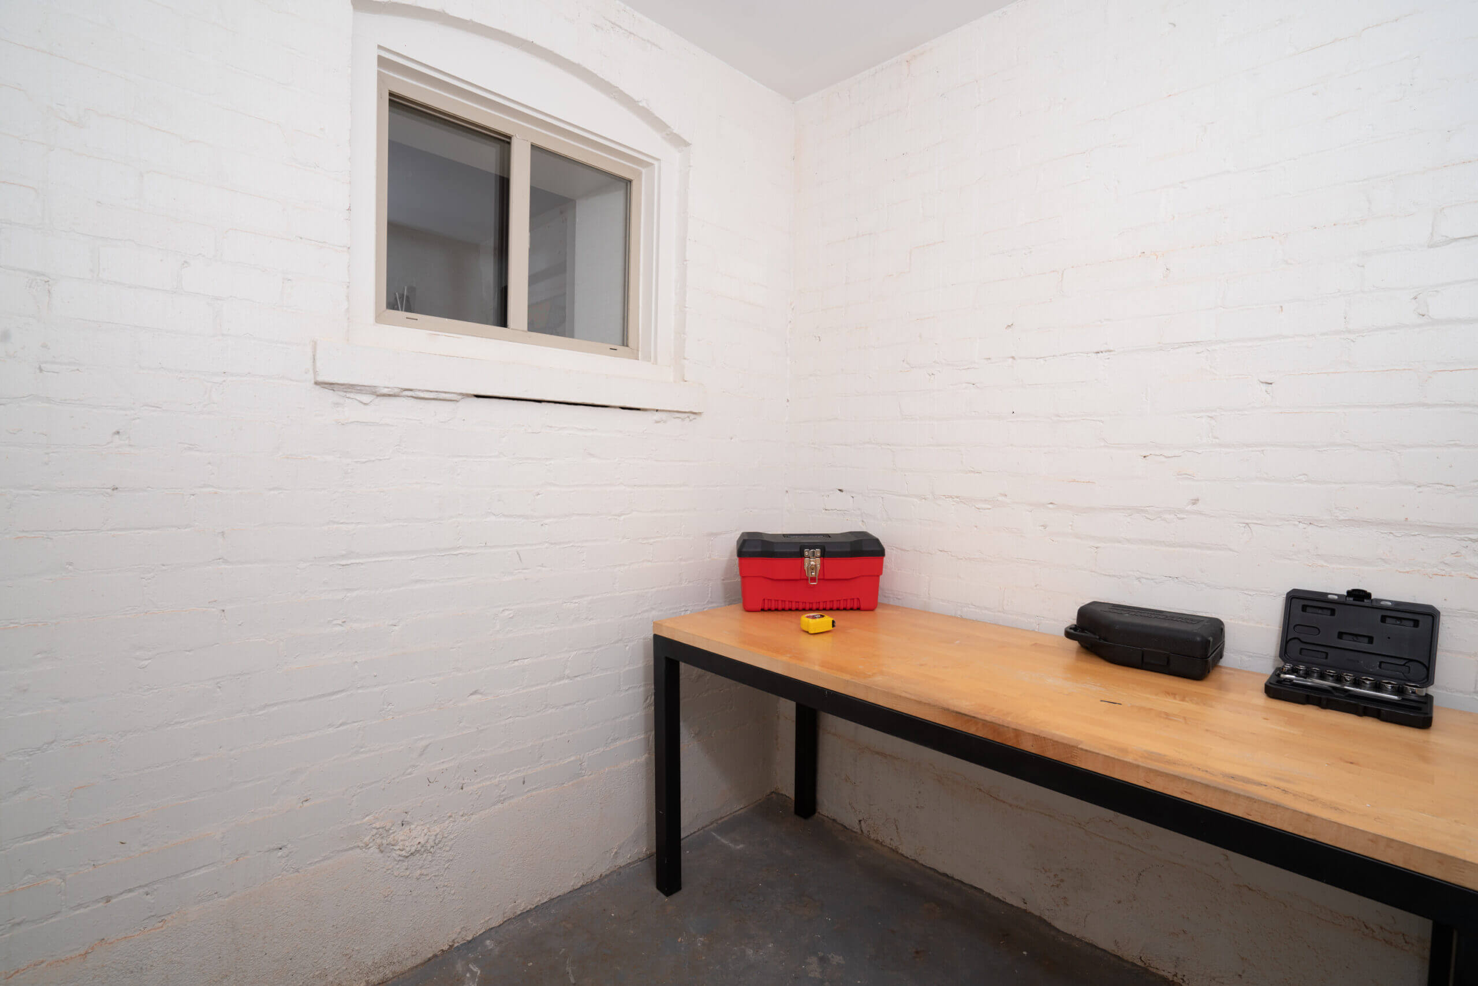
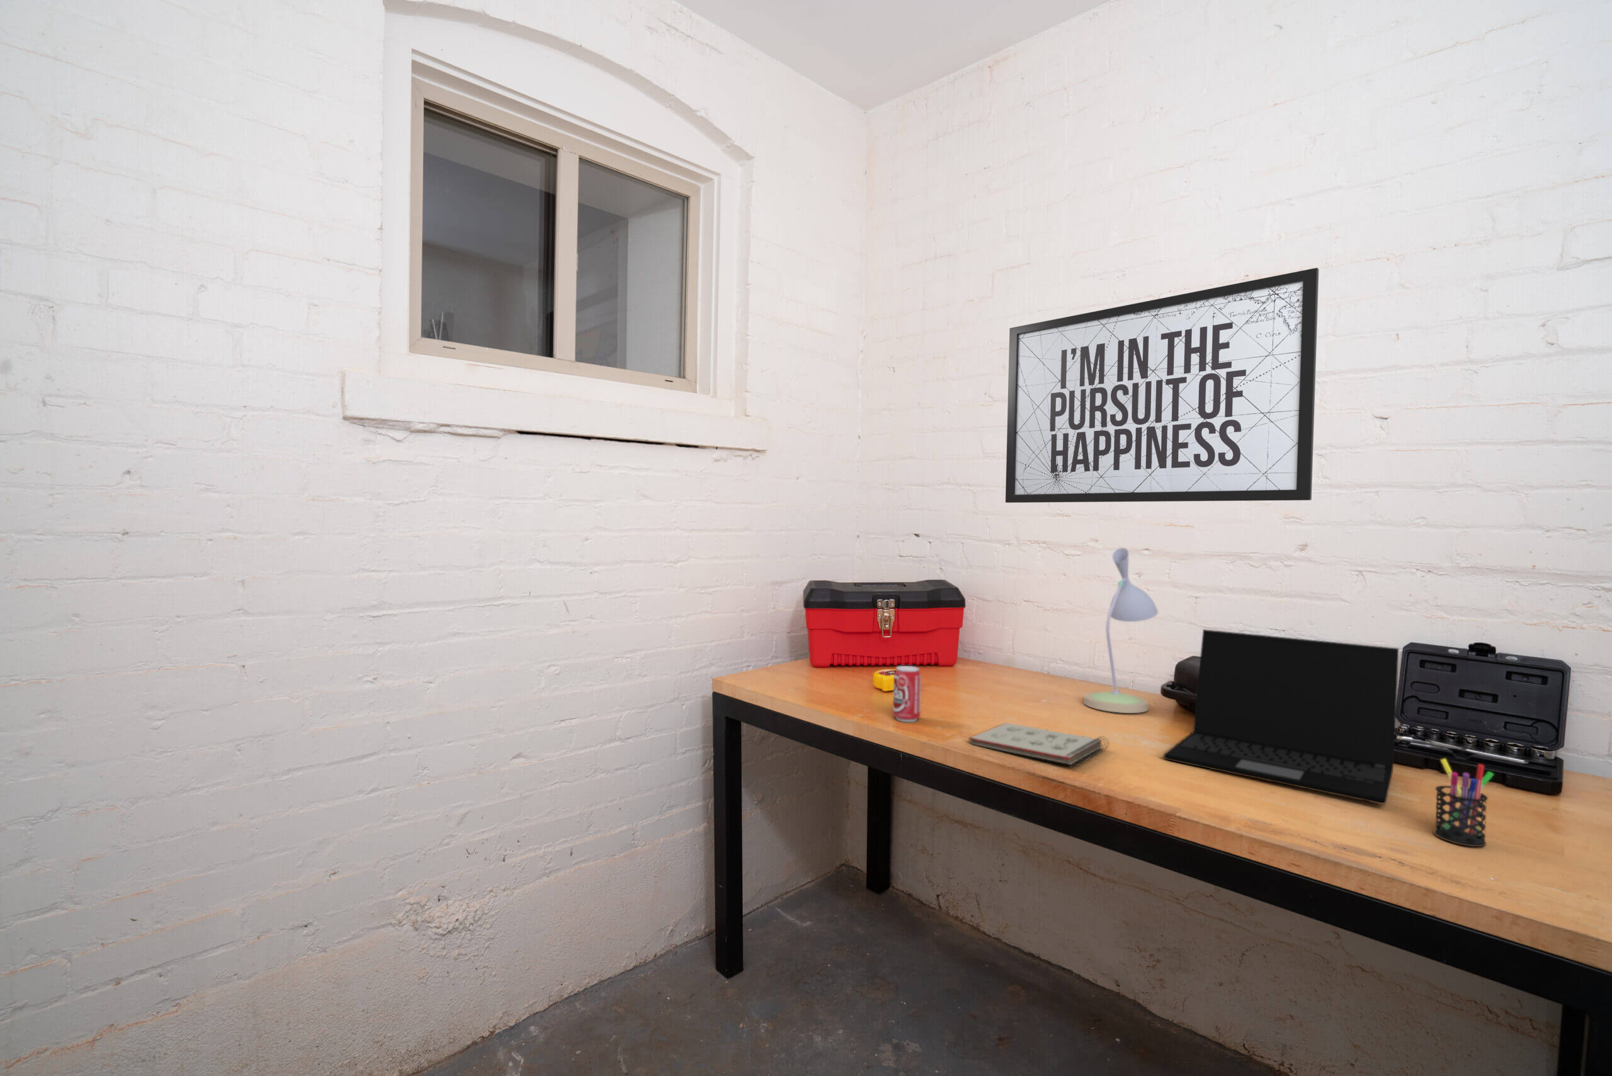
+ pen holder [1433,758,1494,848]
+ notepad [967,722,1109,767]
+ laptop [1163,629,1400,805]
+ mirror [1005,267,1319,503]
+ beverage can [892,665,922,723]
+ desk lamp [1083,548,1158,713]
